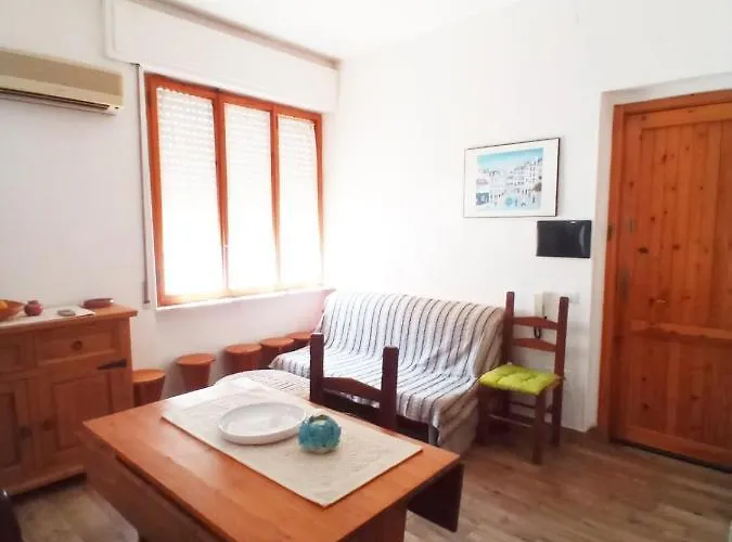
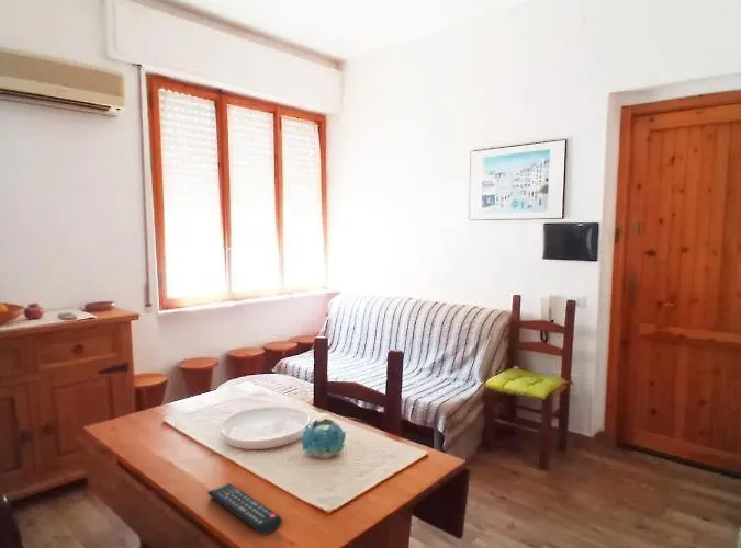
+ remote control [206,482,283,536]
